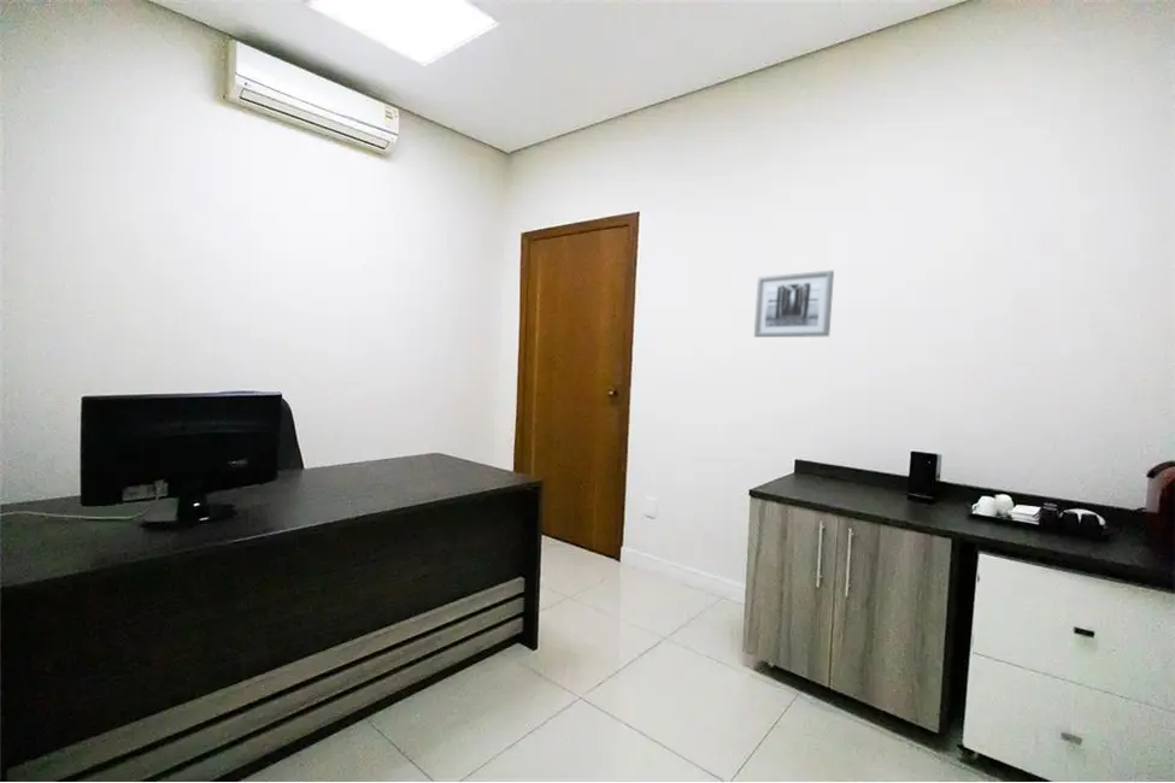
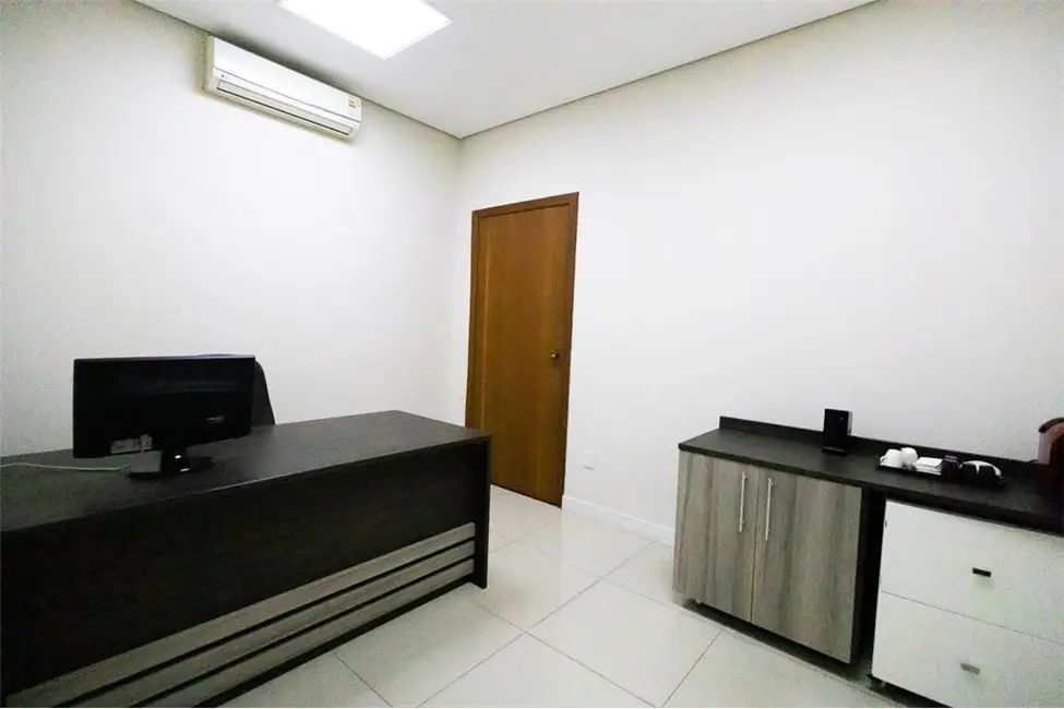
- wall art [753,270,835,338]
